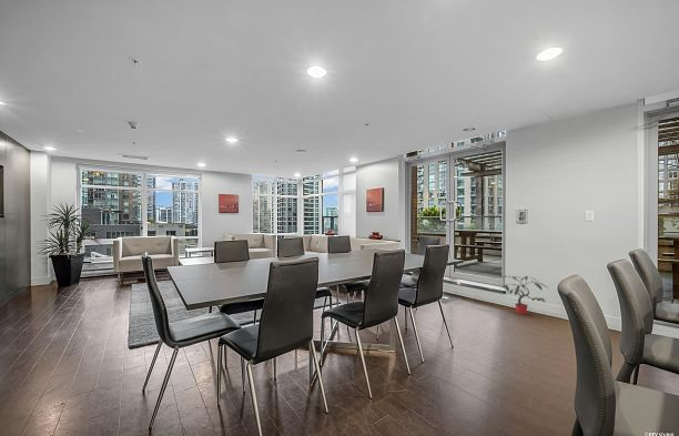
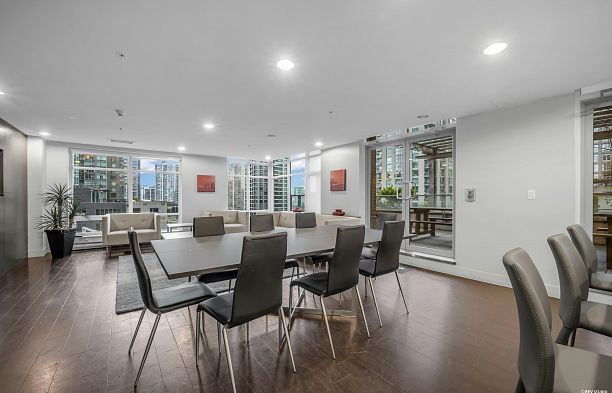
- potted plant [499,274,549,315]
